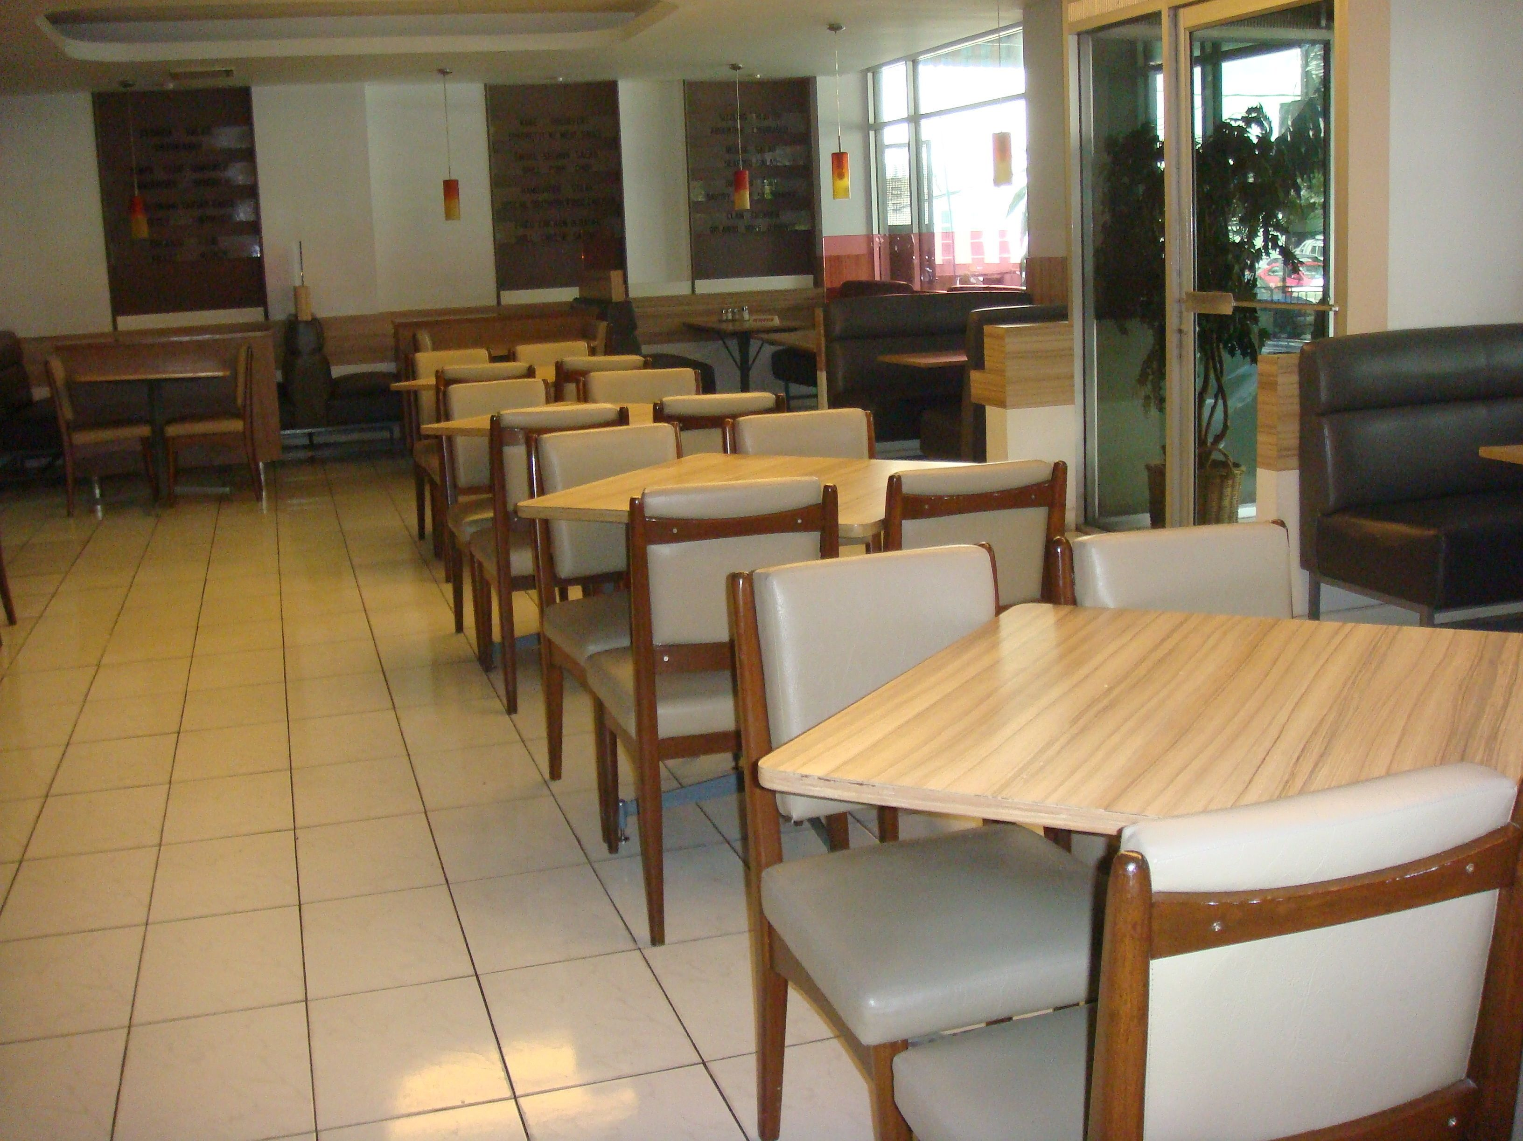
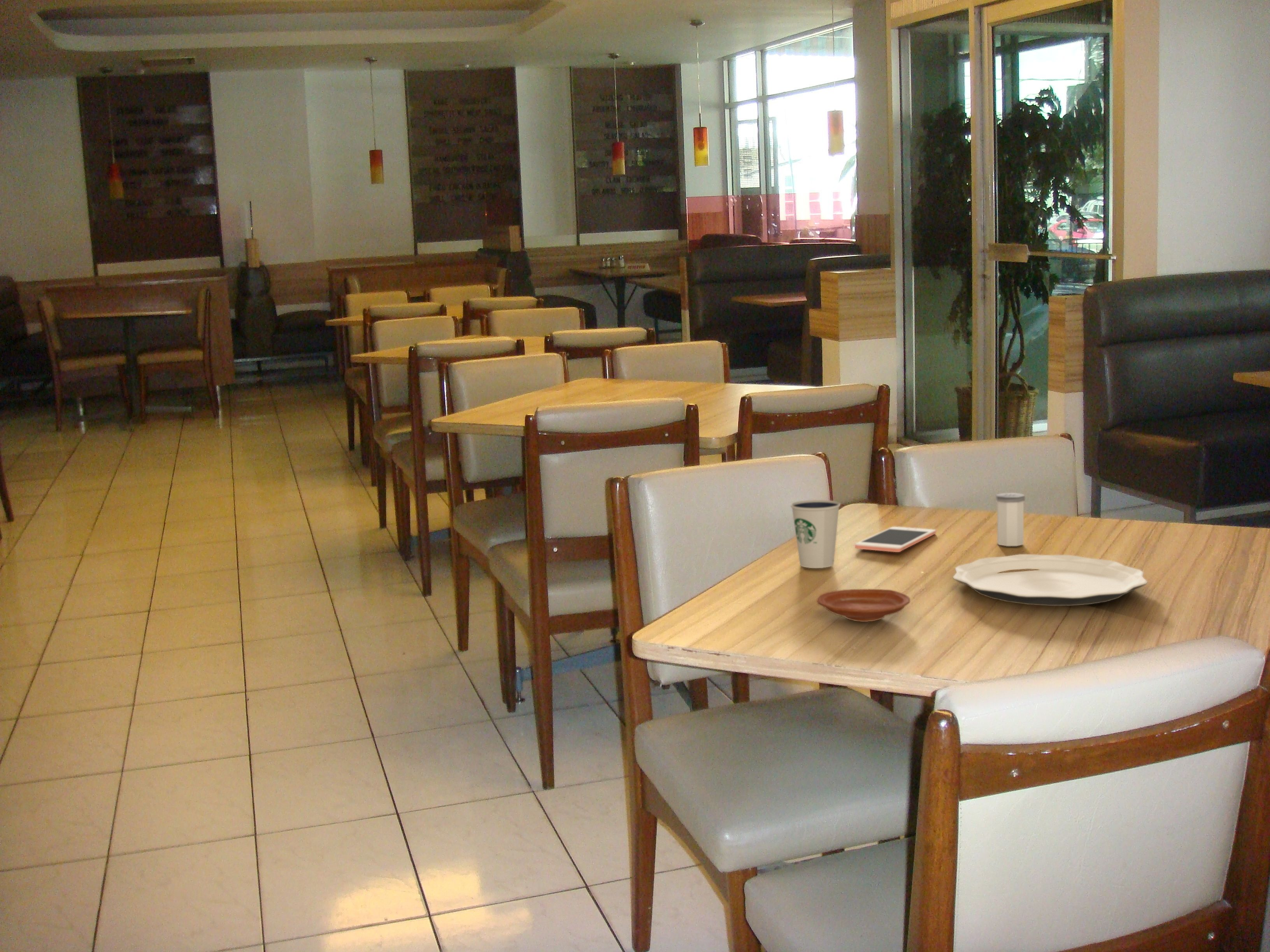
+ plate [817,589,910,622]
+ dixie cup [790,499,841,569]
+ salt shaker [995,492,1025,546]
+ plate [953,554,1148,606]
+ cell phone [854,526,936,553]
